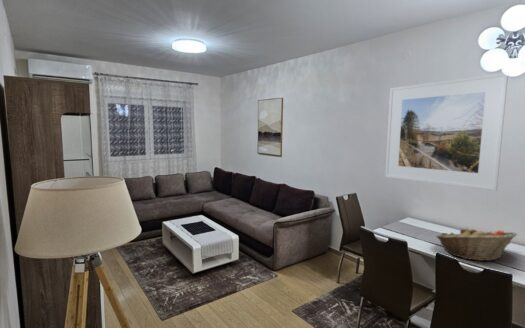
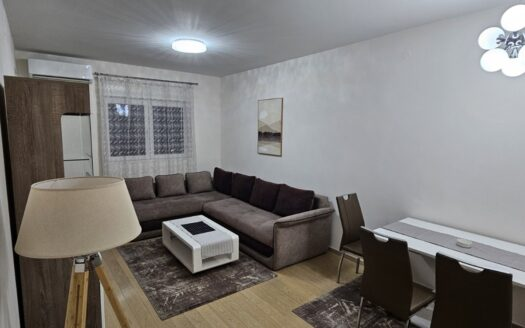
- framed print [384,73,509,192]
- fruit basket [435,226,518,262]
